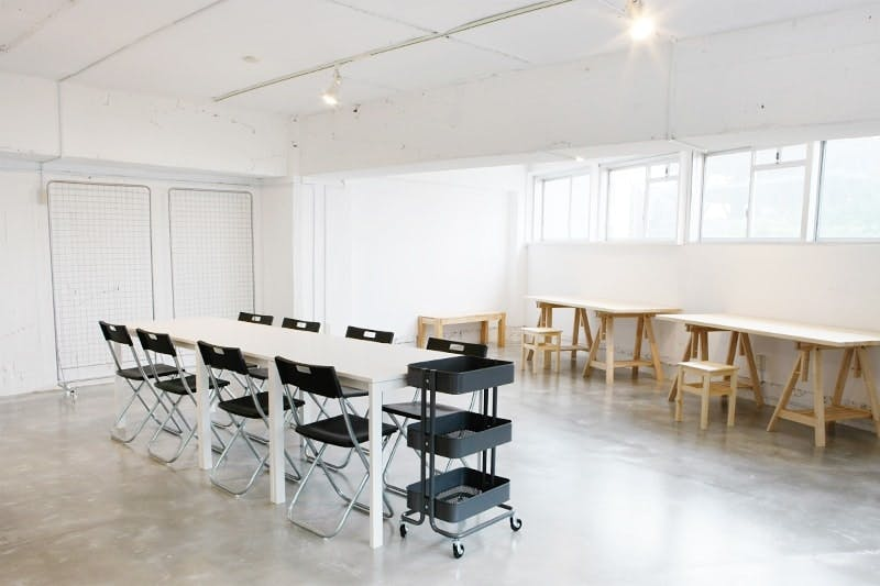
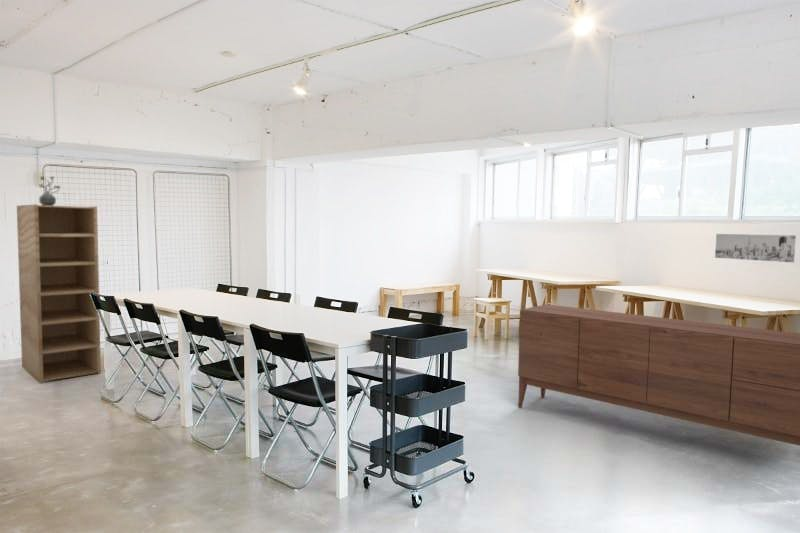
+ potted plant [37,175,61,206]
+ wall art [714,233,797,263]
+ sideboard [517,303,800,447]
+ bookshelf [16,204,102,384]
